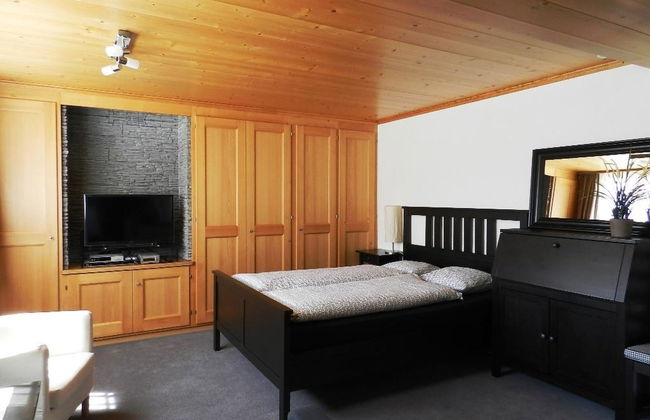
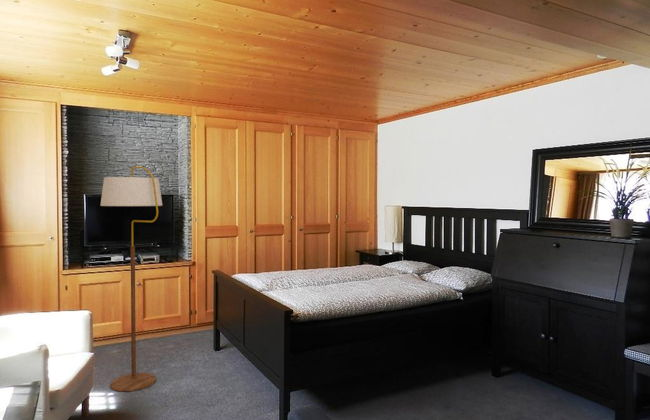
+ floor lamp [100,166,163,393]
